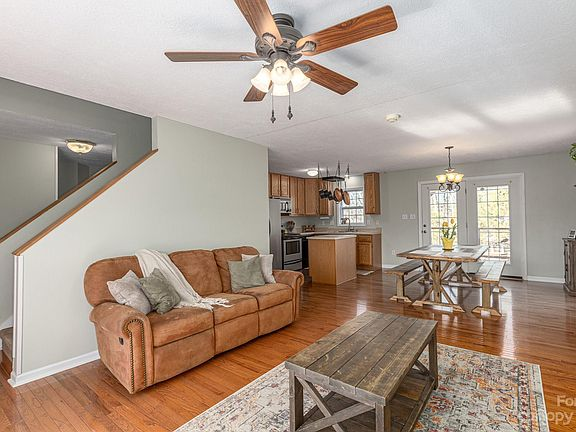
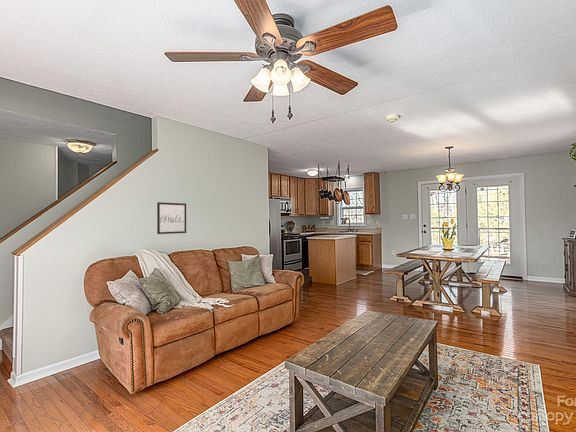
+ wall art [156,201,187,235]
